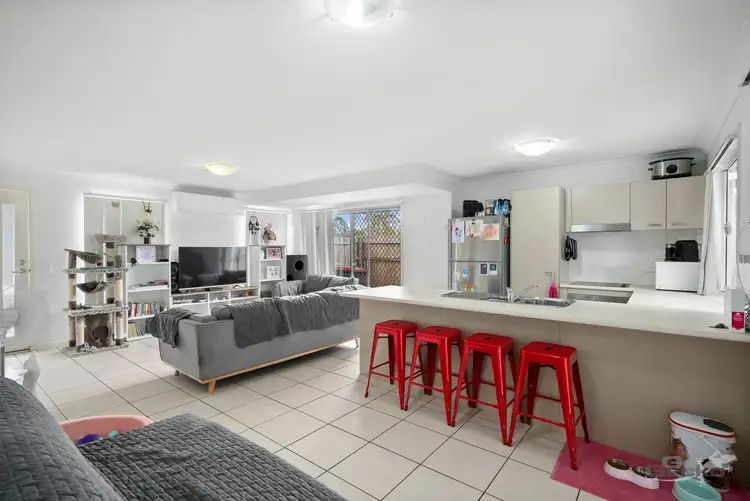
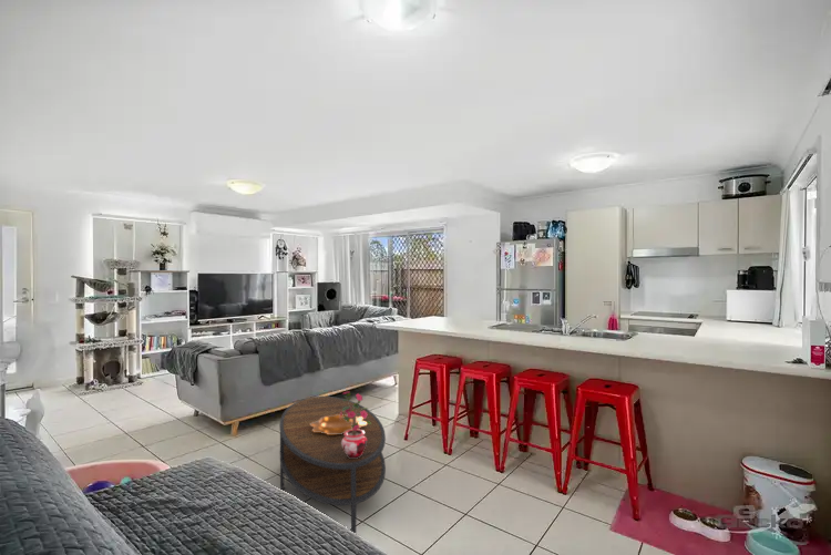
+ coffee table [278,395,387,534]
+ potted plant [338,390,371,459]
+ decorative bowl [310,414,367,434]
